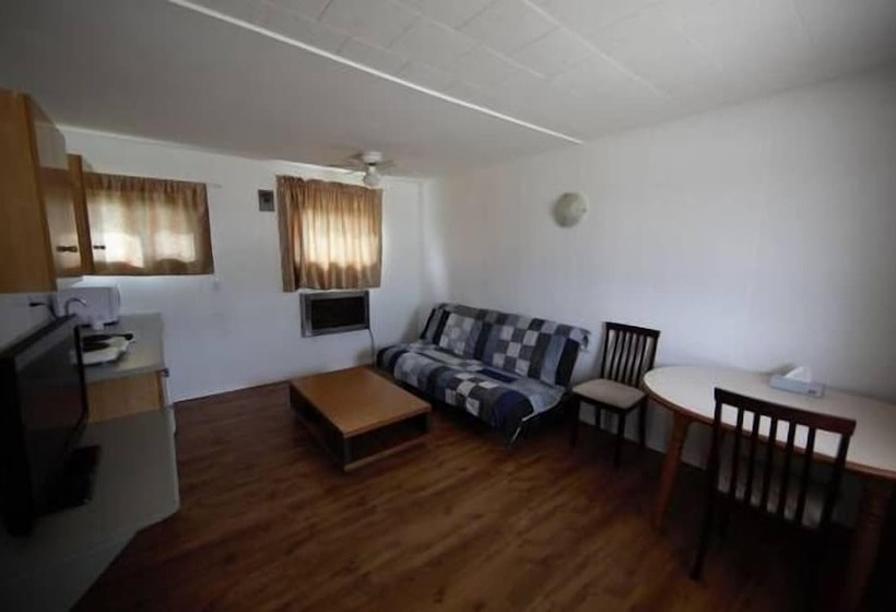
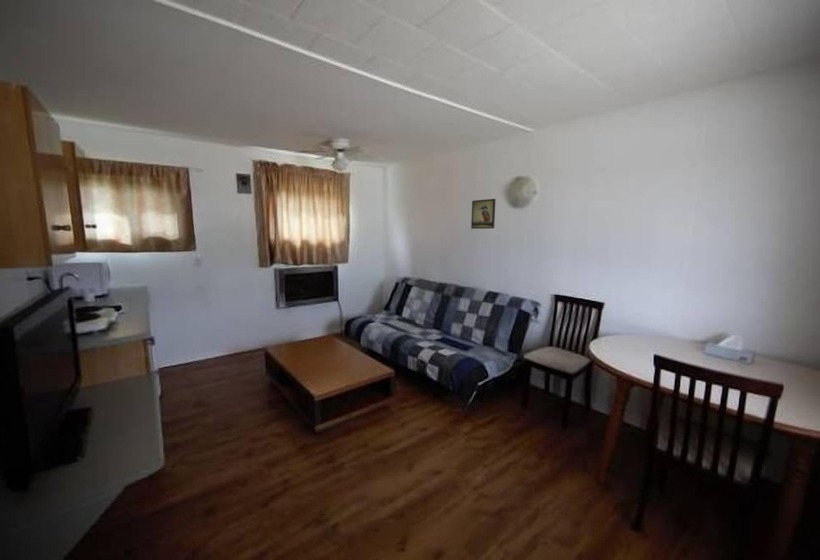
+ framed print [470,198,497,230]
